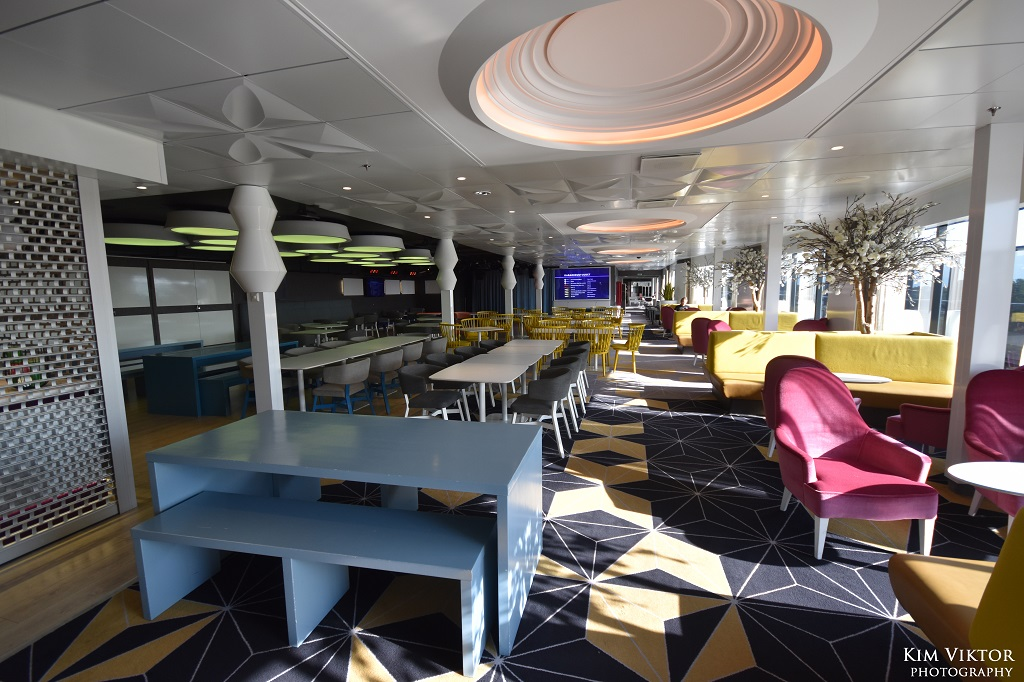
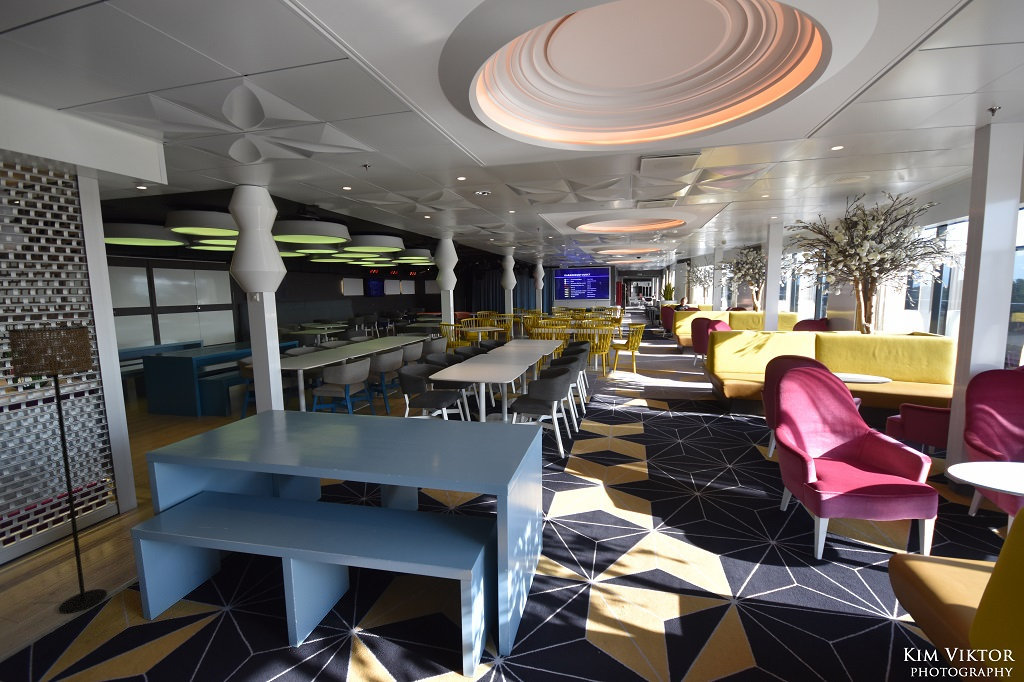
+ floor lamp [7,325,108,614]
